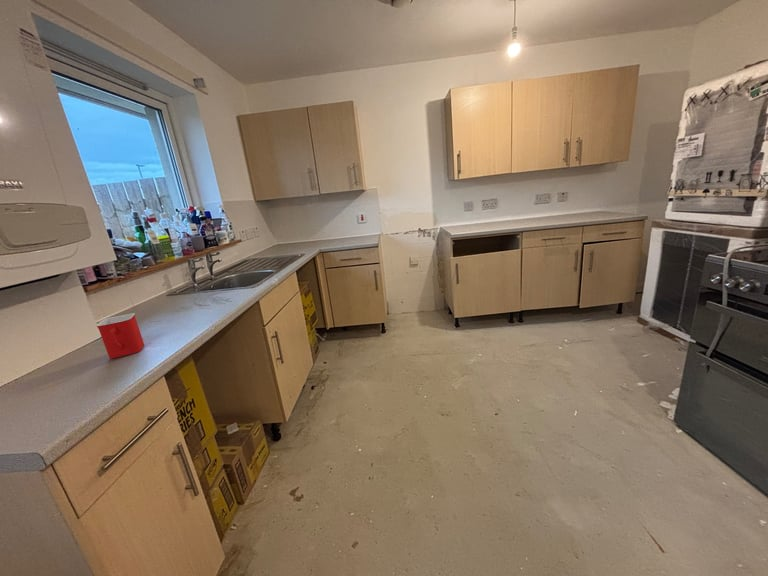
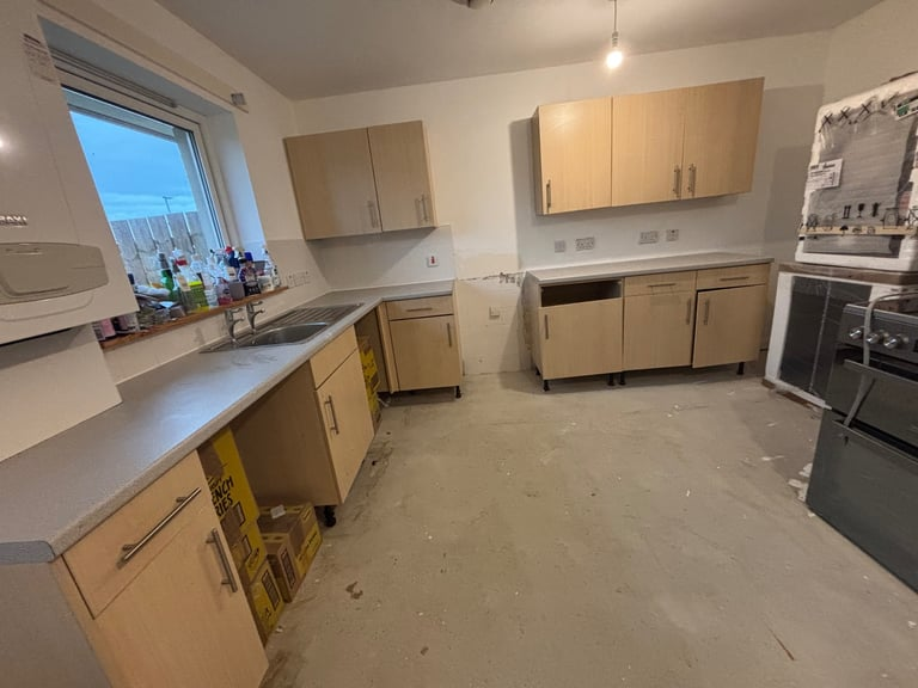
- mug [95,312,145,359]
